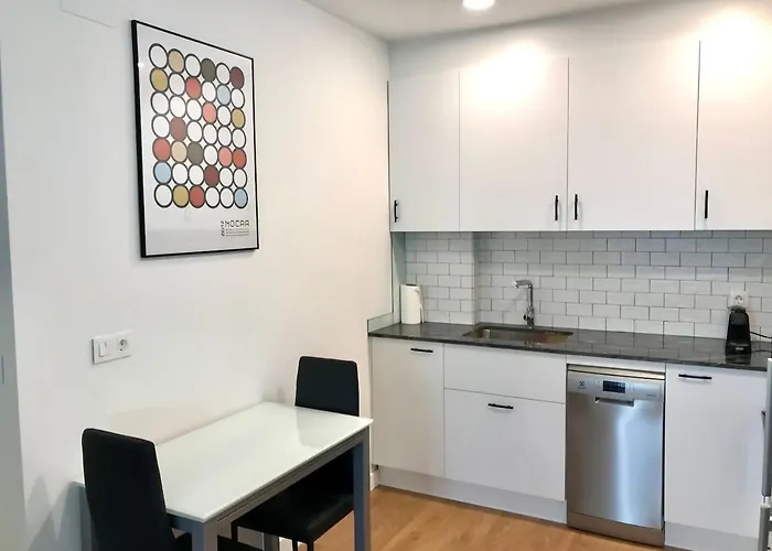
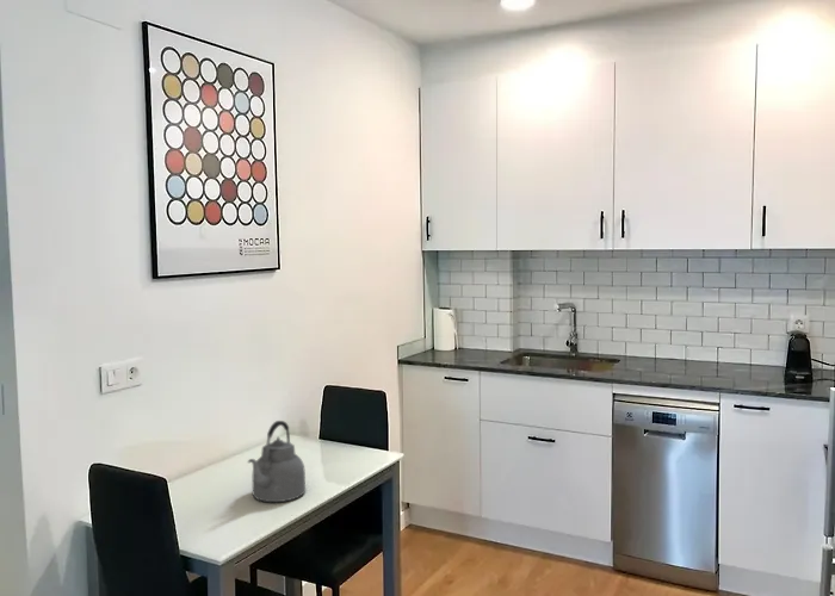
+ kettle [246,420,307,503]
